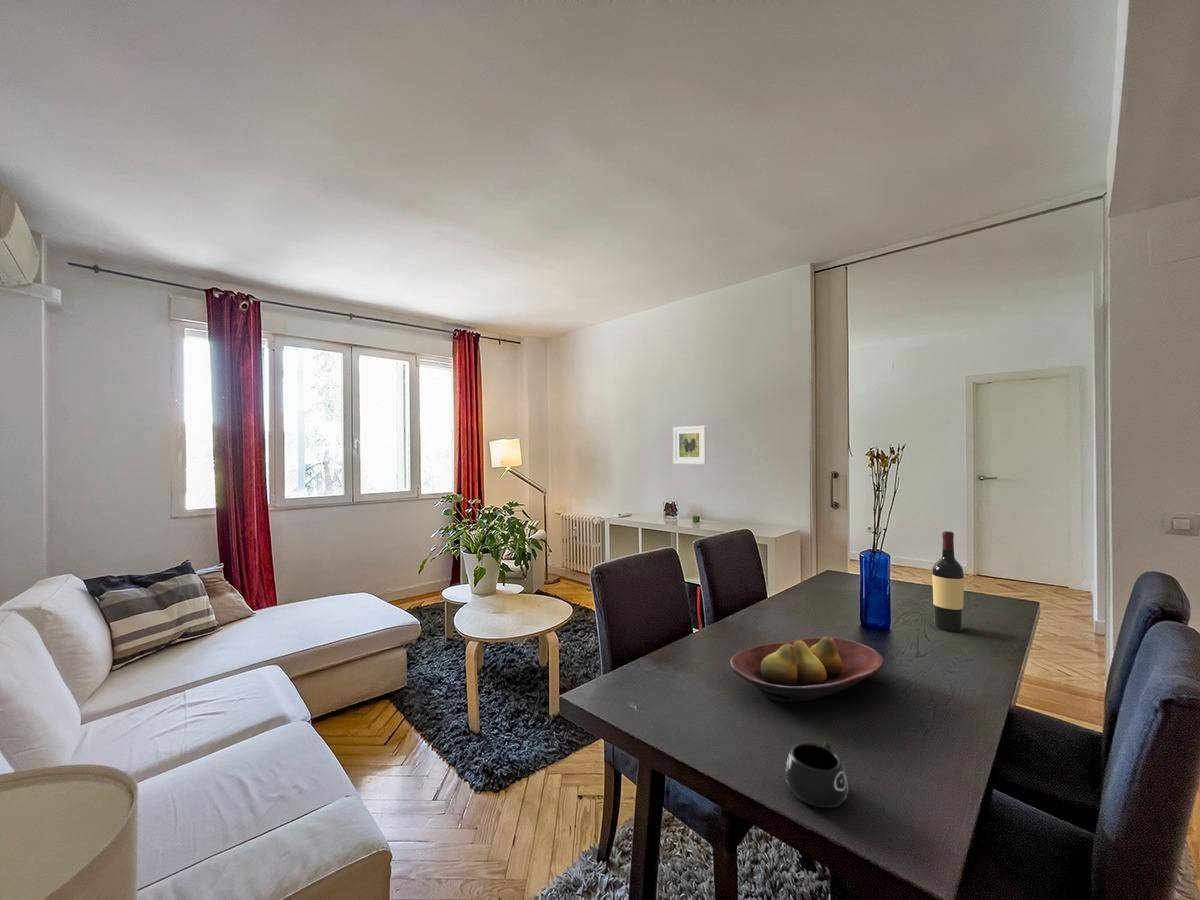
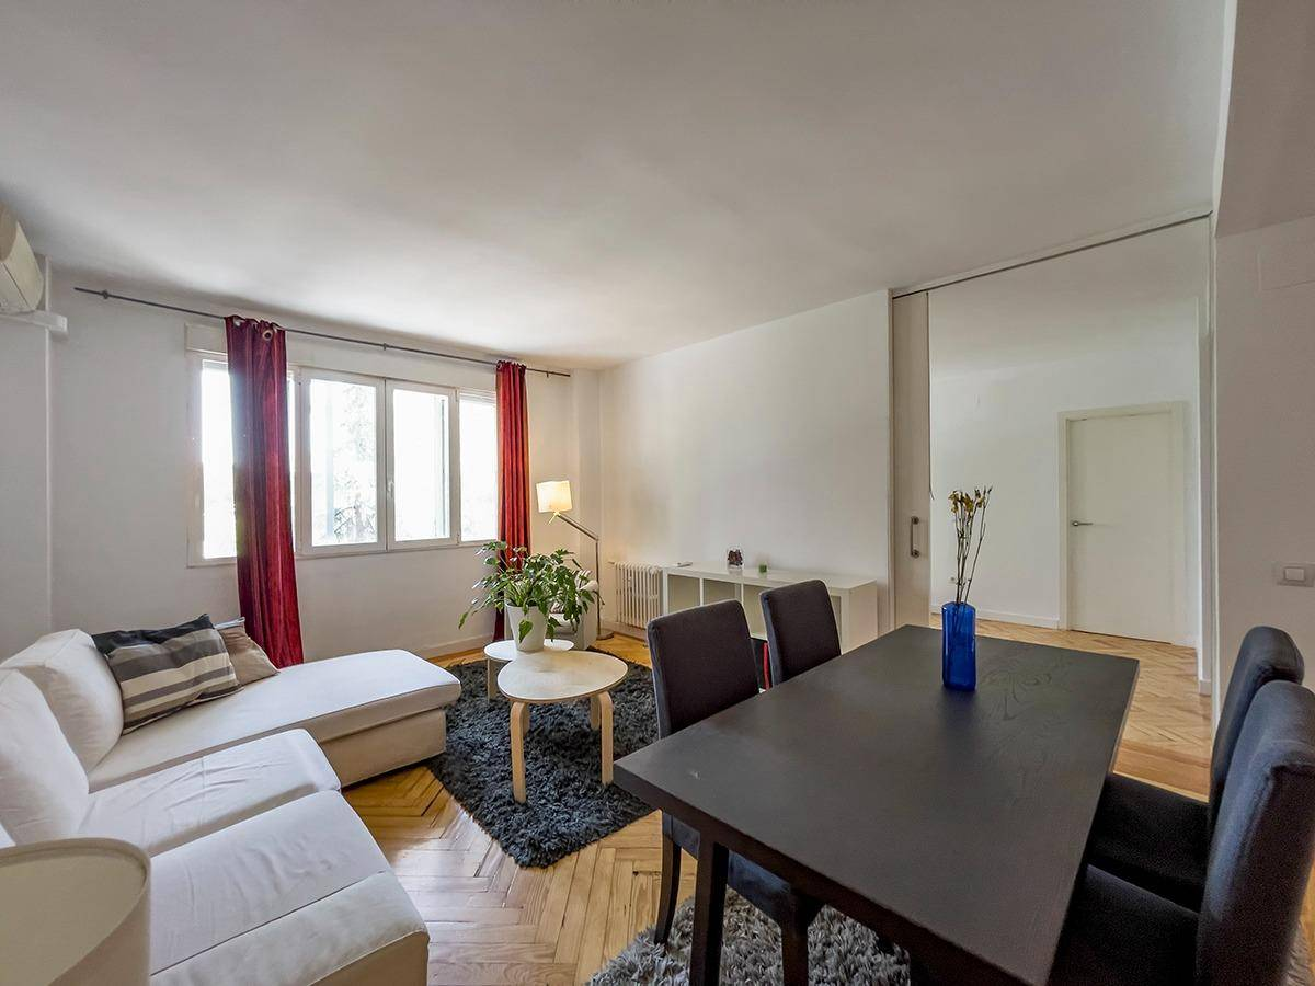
- wine bottle [931,530,965,633]
- fruit bowl [729,636,885,703]
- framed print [672,425,708,465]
- mug [784,739,849,809]
